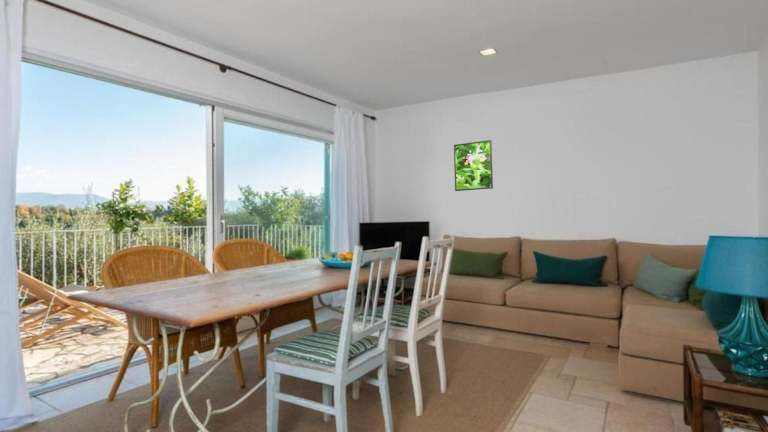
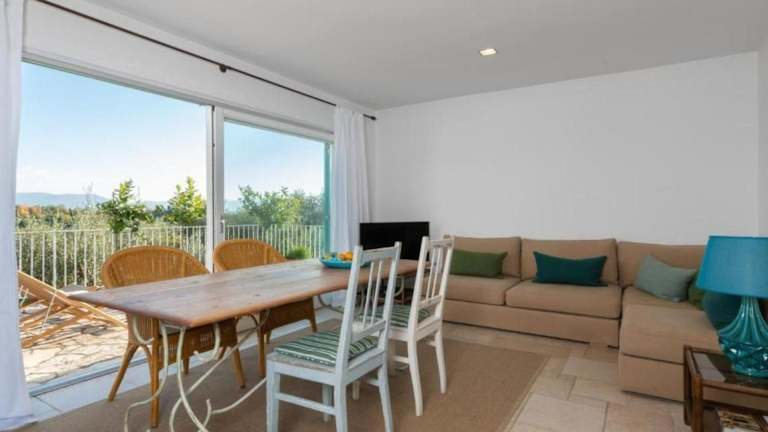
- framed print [453,139,494,192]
